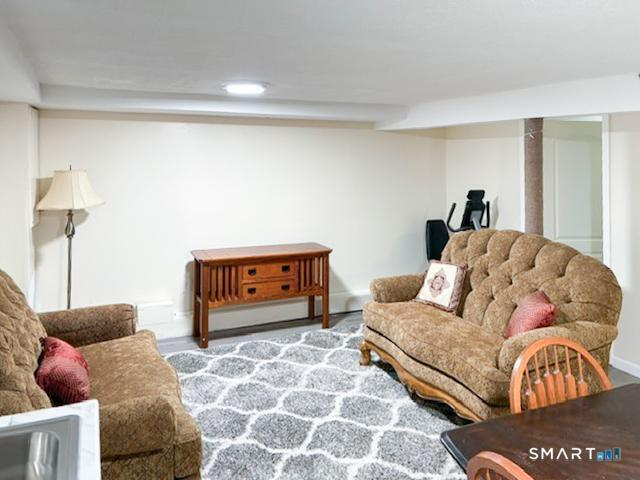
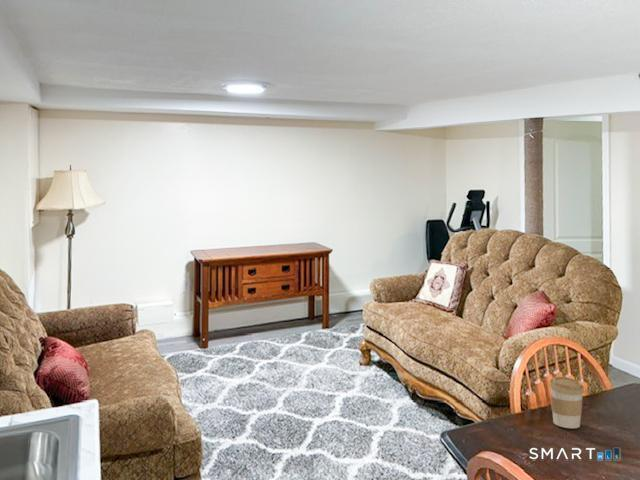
+ coffee cup [548,375,585,429]
